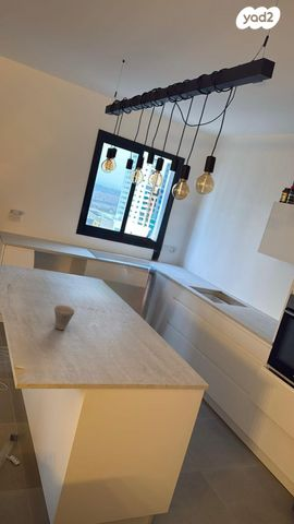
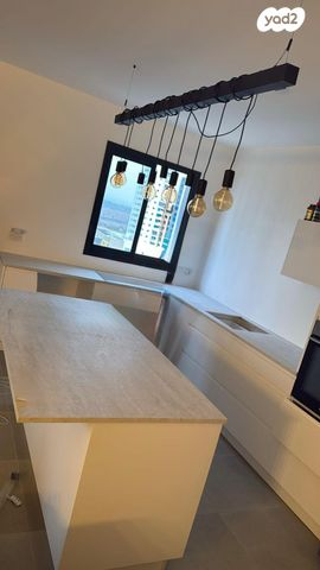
- cup [53,305,76,331]
